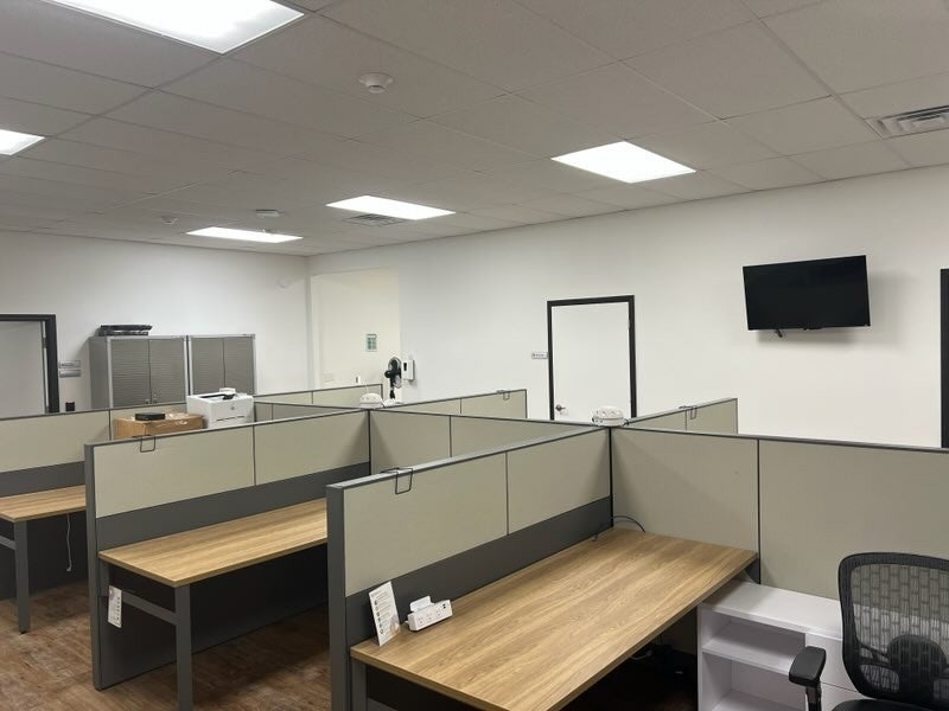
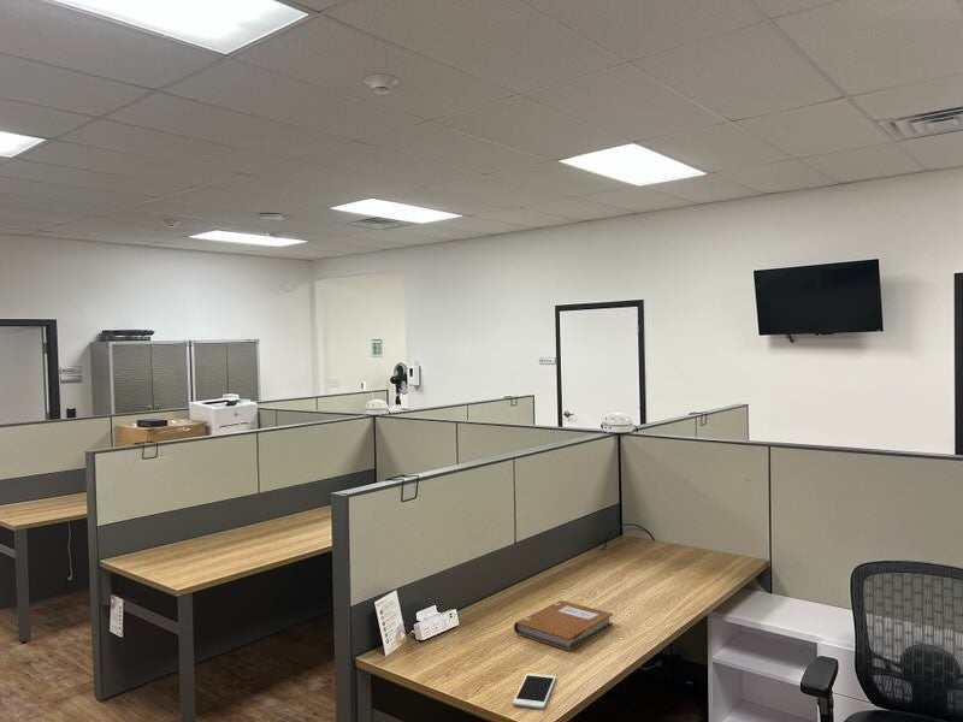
+ notebook [513,599,614,652]
+ cell phone [512,671,557,710]
